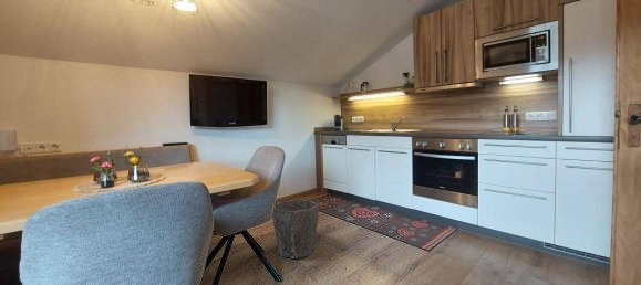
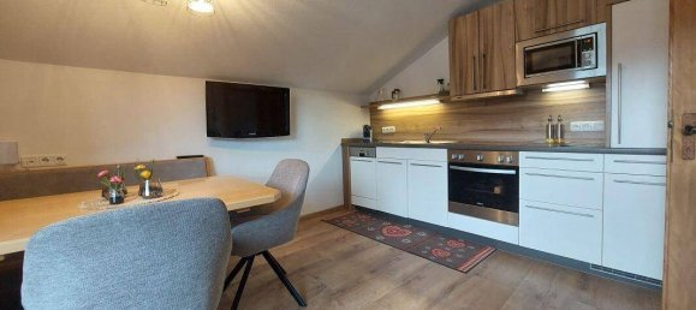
- waste bin [271,199,320,260]
